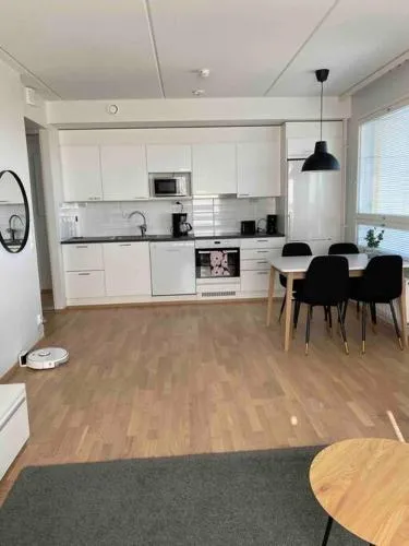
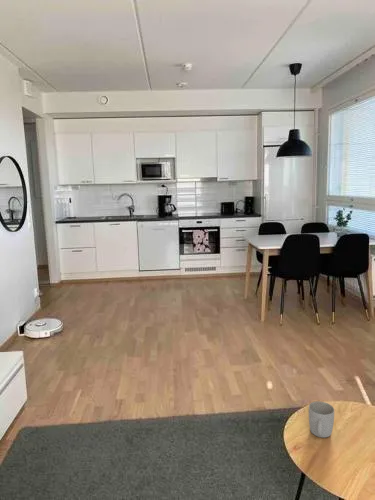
+ mug [308,400,335,438]
